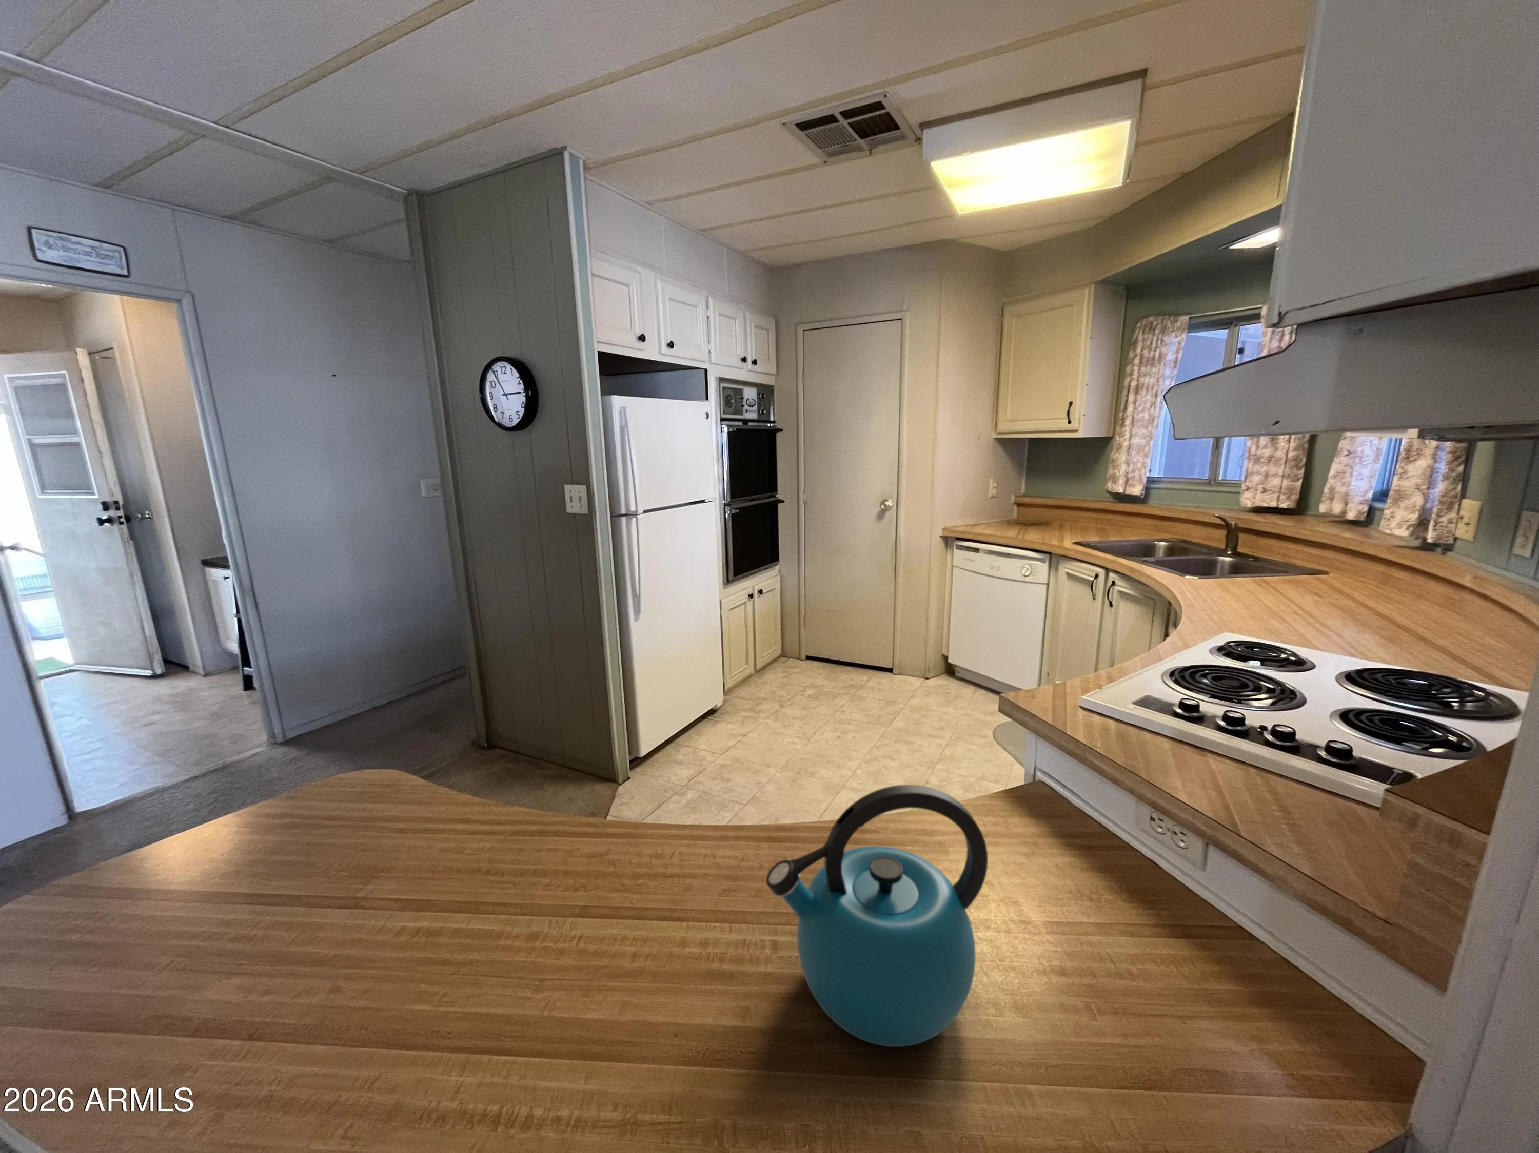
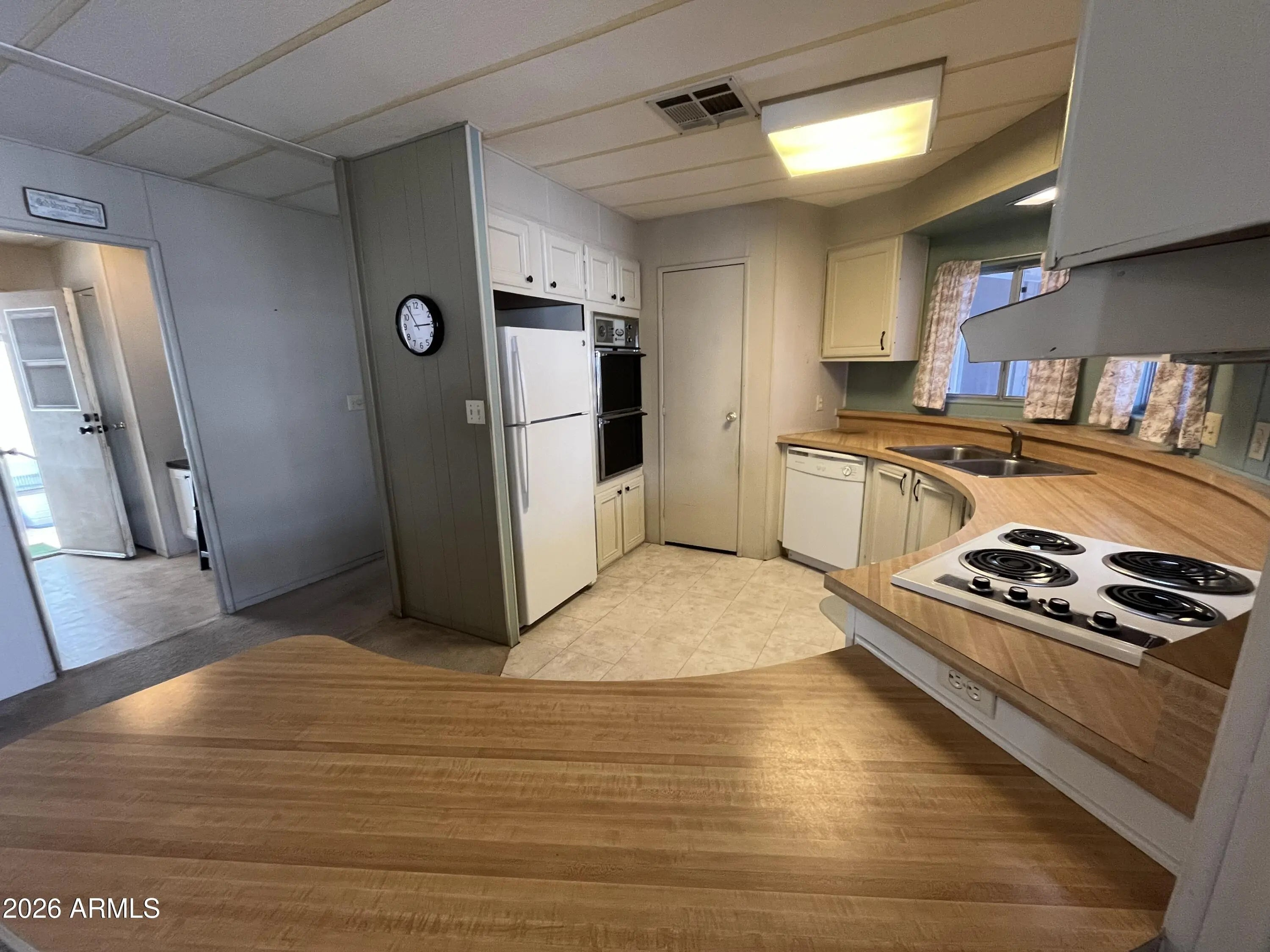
- kettle [766,784,989,1048]
